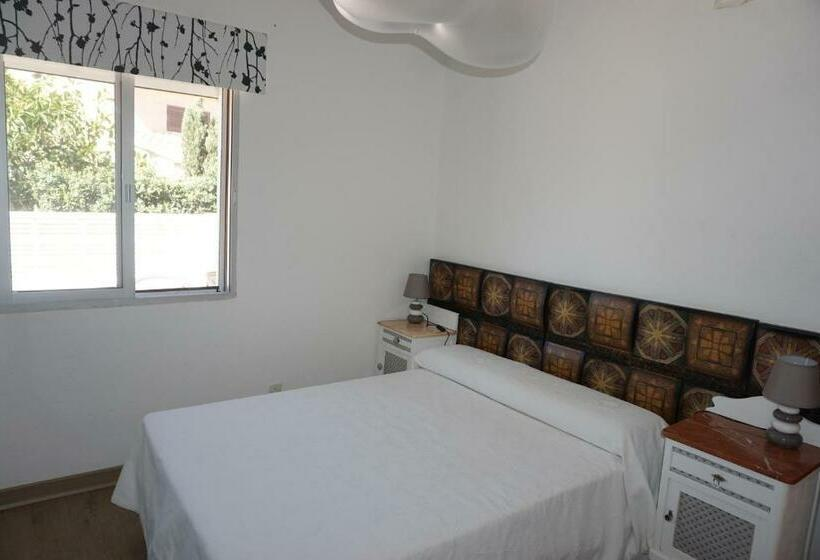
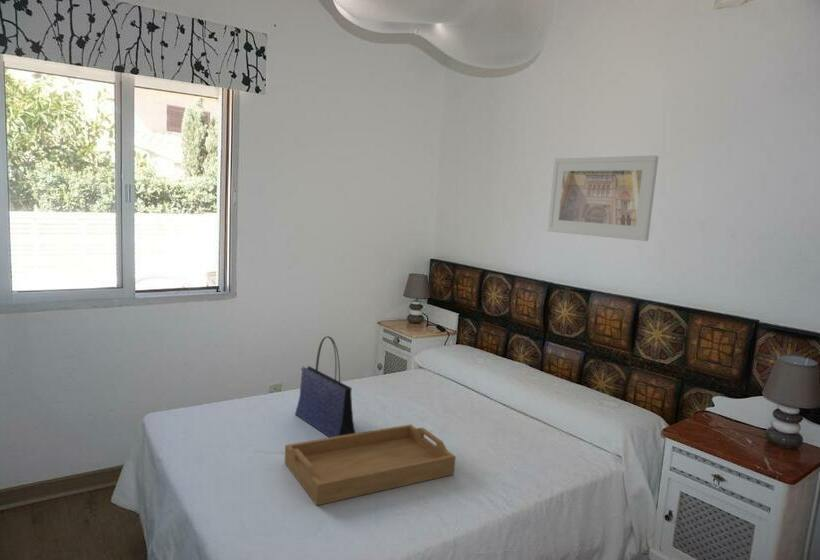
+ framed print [547,155,660,242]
+ tote bag [294,335,356,438]
+ serving tray [284,423,457,506]
